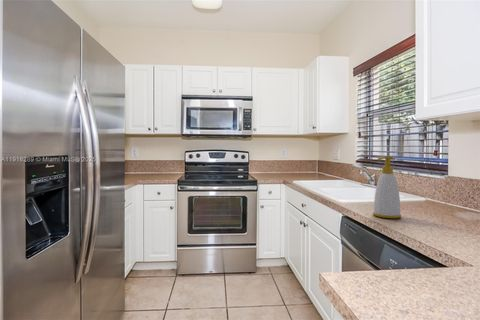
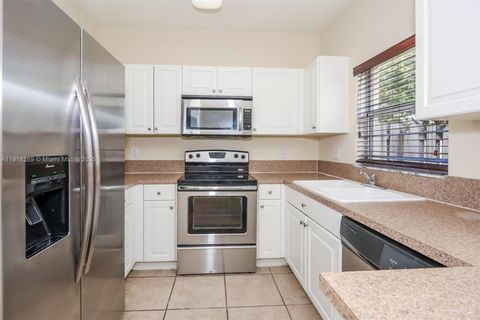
- soap bottle [372,156,402,219]
